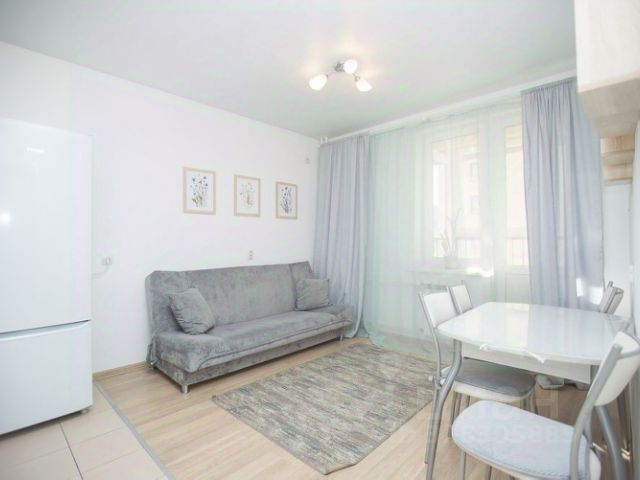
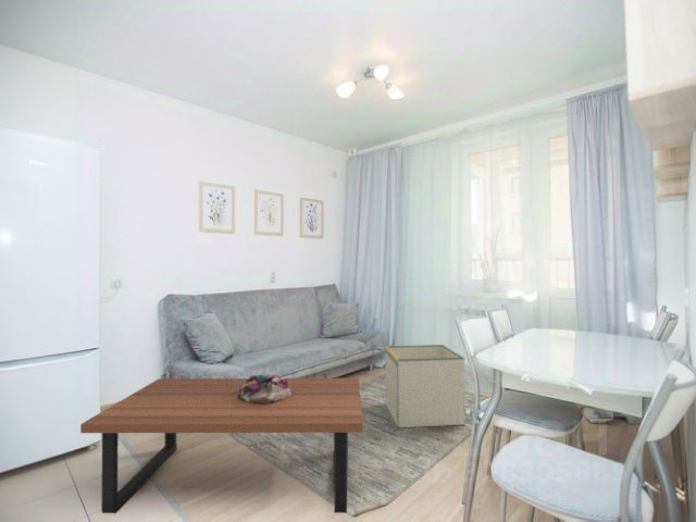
+ storage bin [384,344,465,428]
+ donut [238,373,291,403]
+ coffee table [79,377,363,514]
